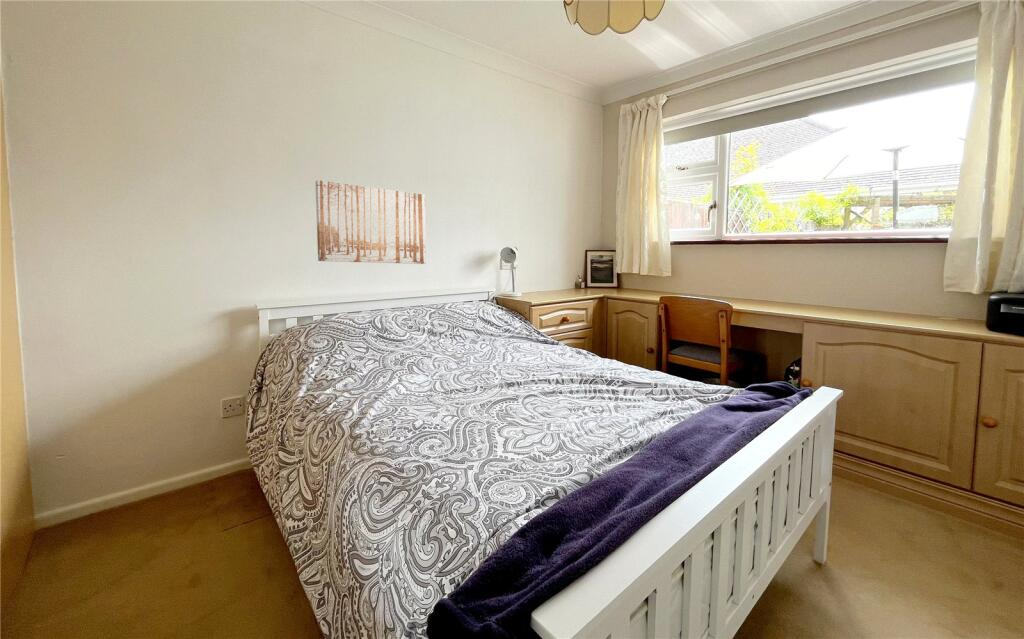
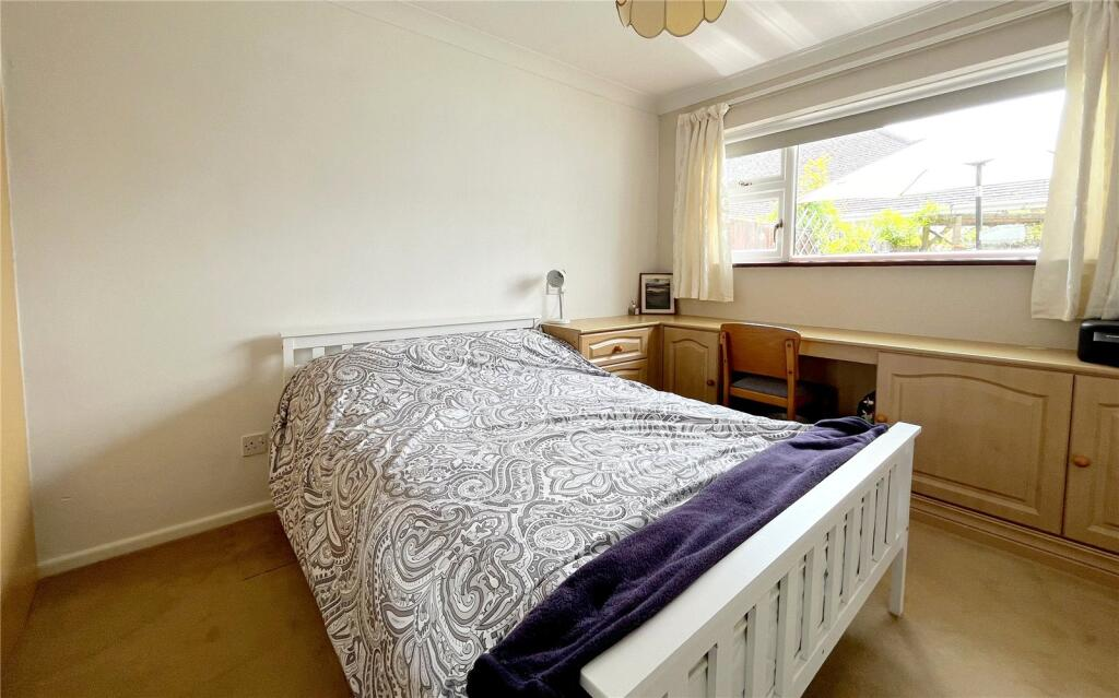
- wall art [314,179,427,265]
